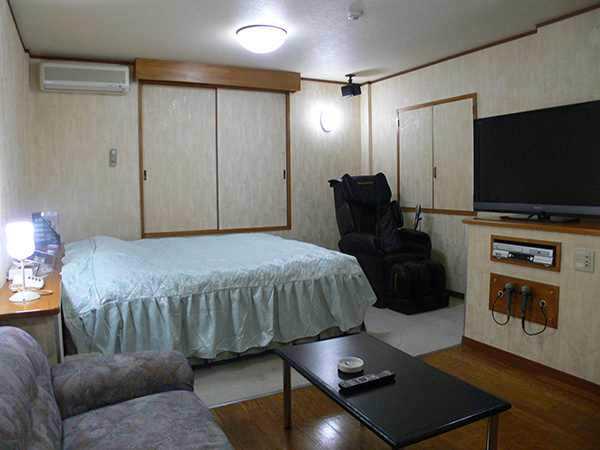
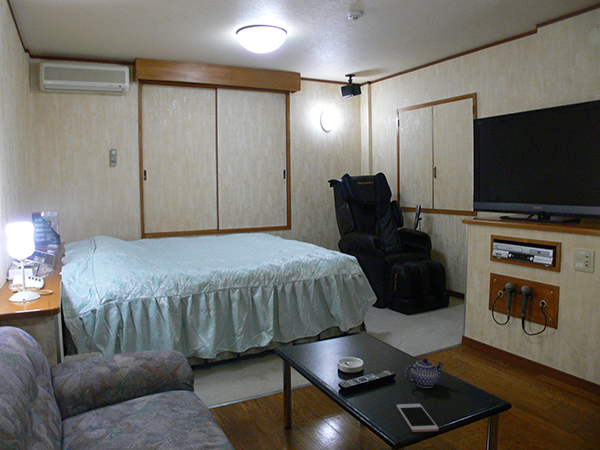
+ teapot [404,357,445,389]
+ cell phone [396,403,440,433]
